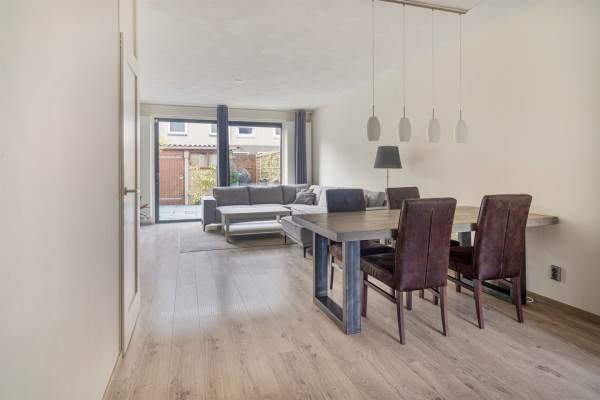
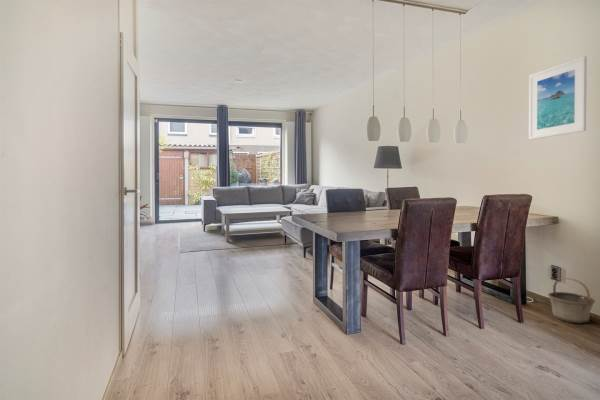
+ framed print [528,55,588,141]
+ basket [547,277,596,324]
